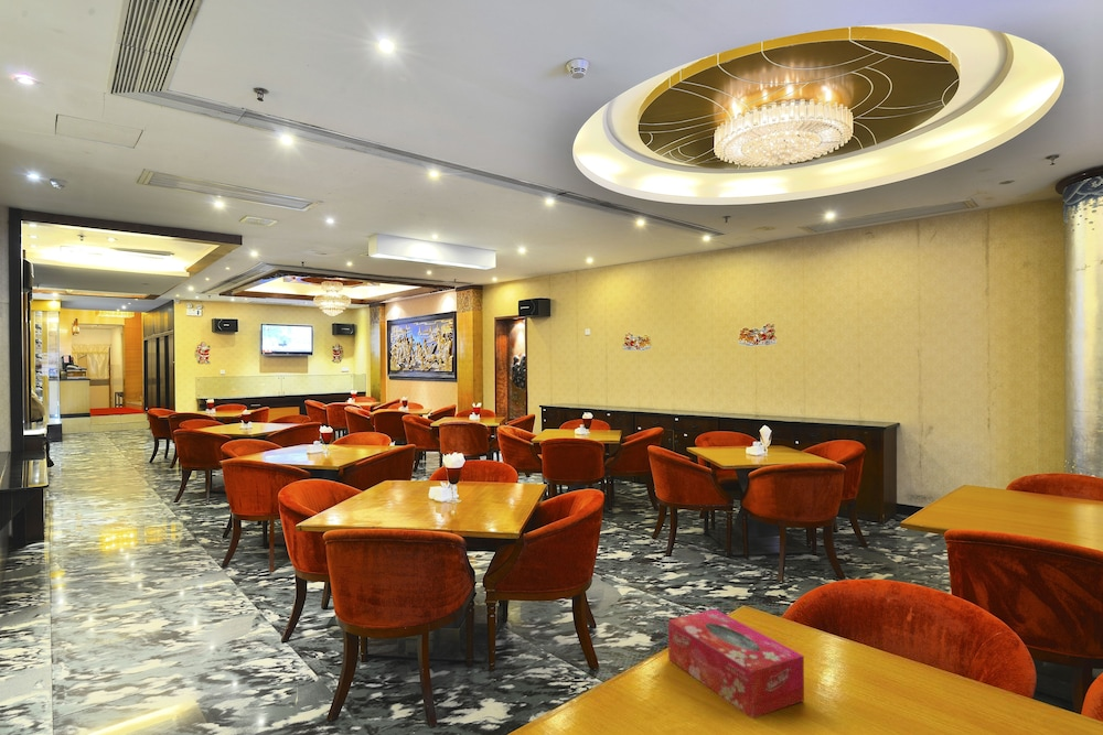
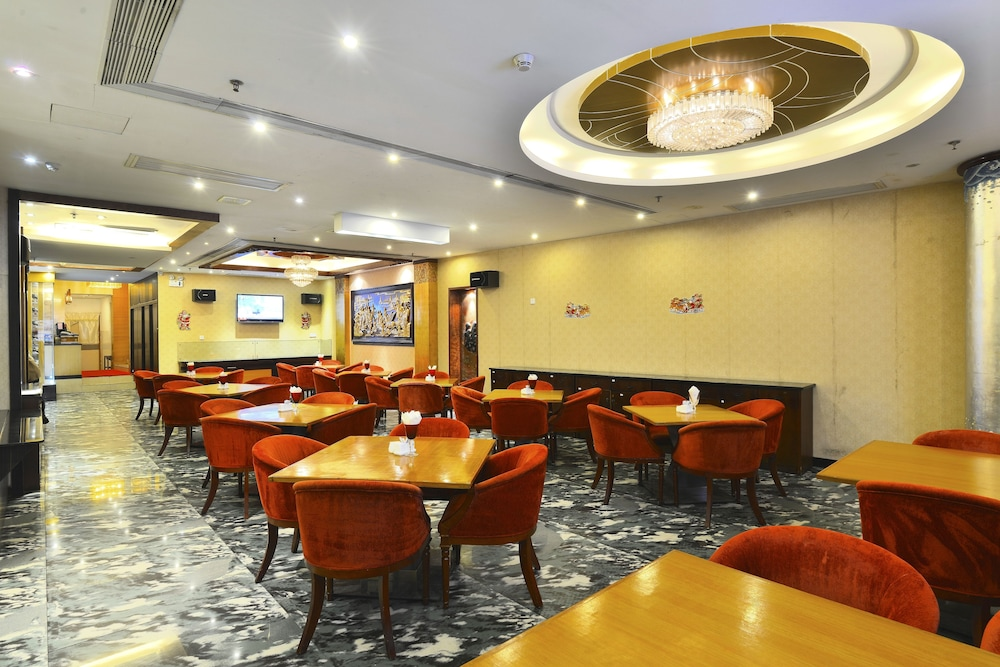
- tissue box [667,608,805,720]
